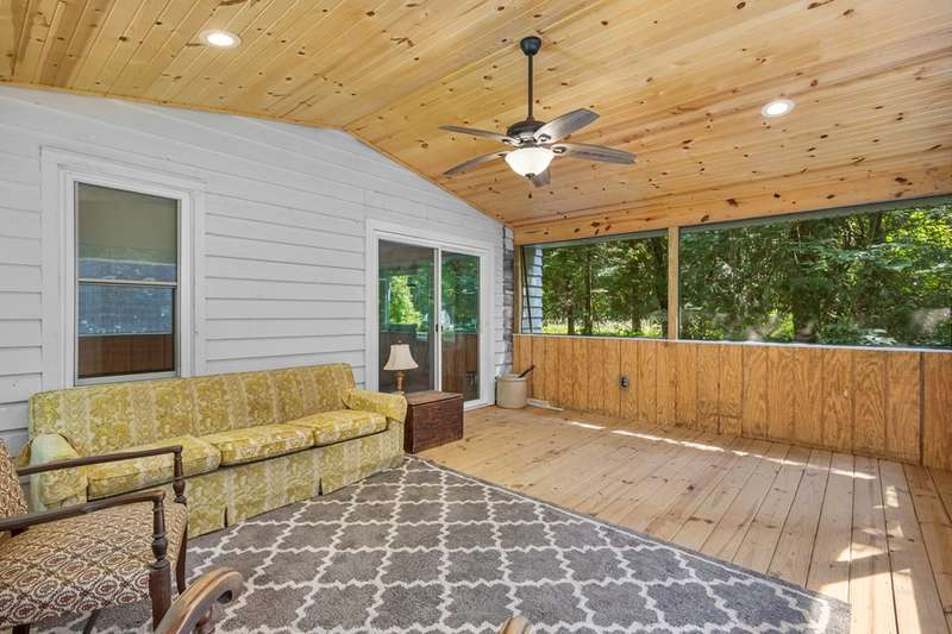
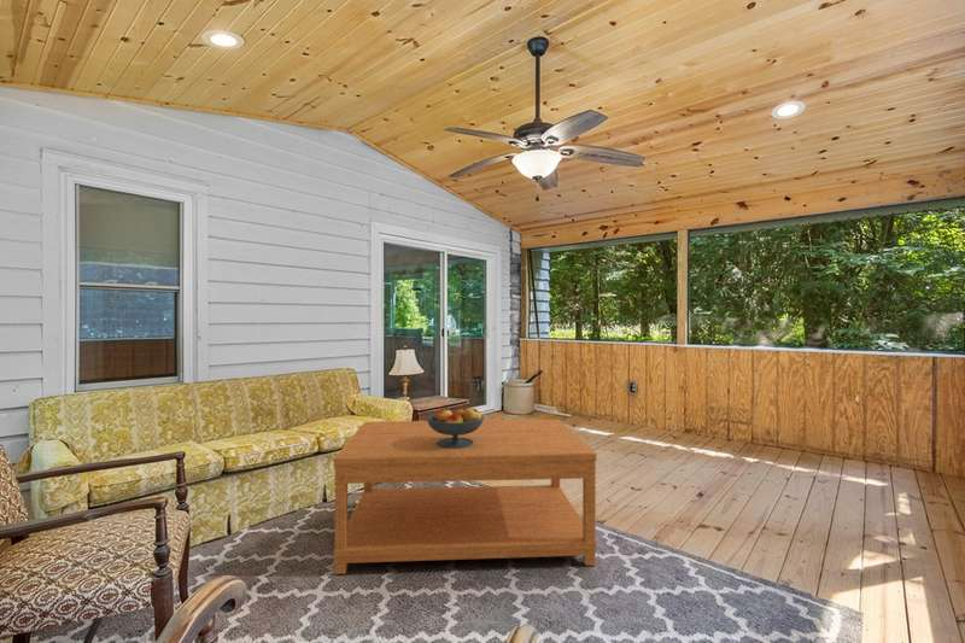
+ coffee table [333,419,598,575]
+ fruit bowl [426,407,485,449]
